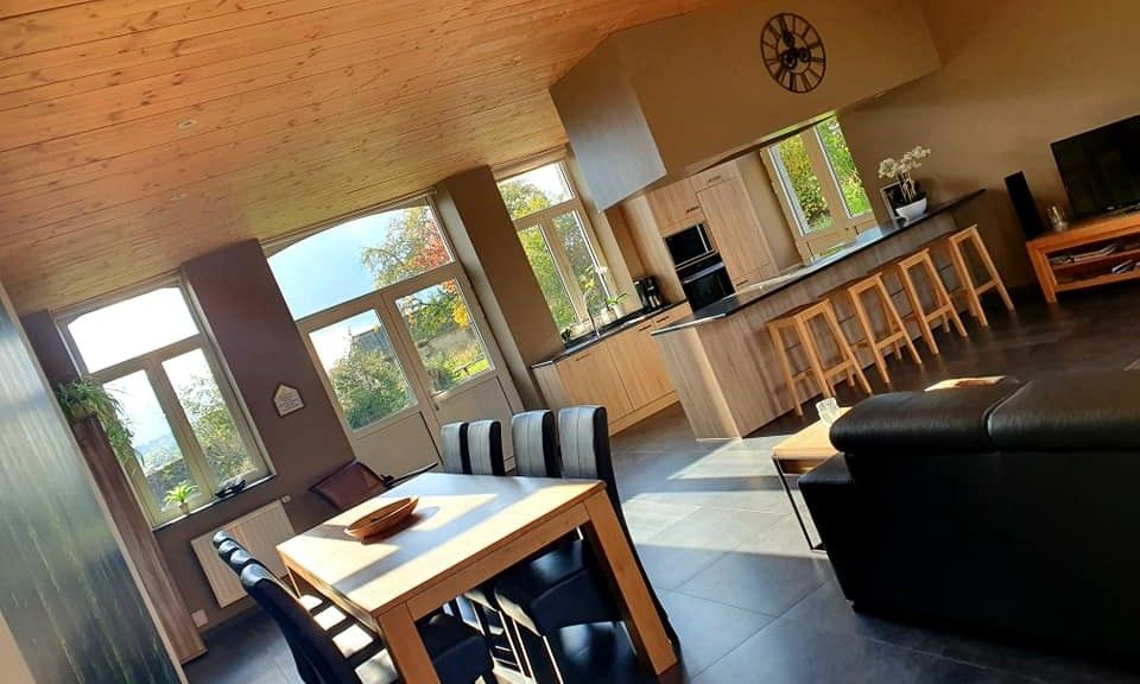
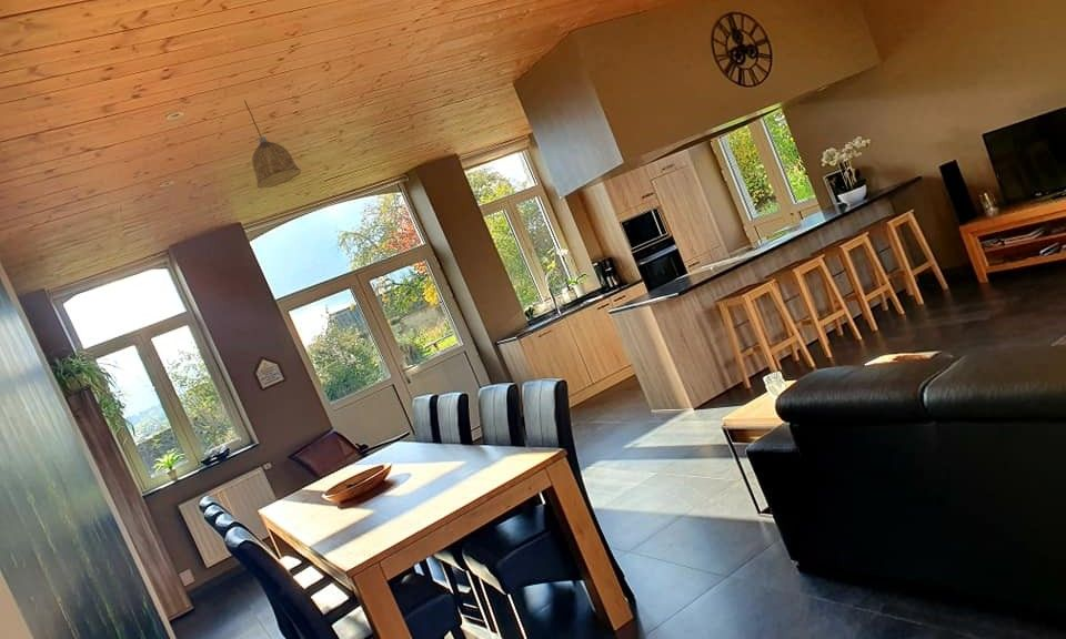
+ pendant lamp [243,99,302,190]
